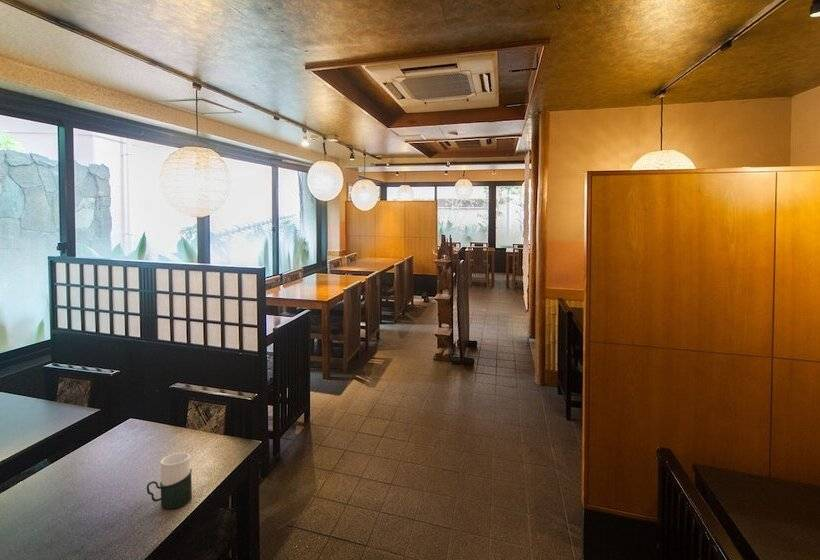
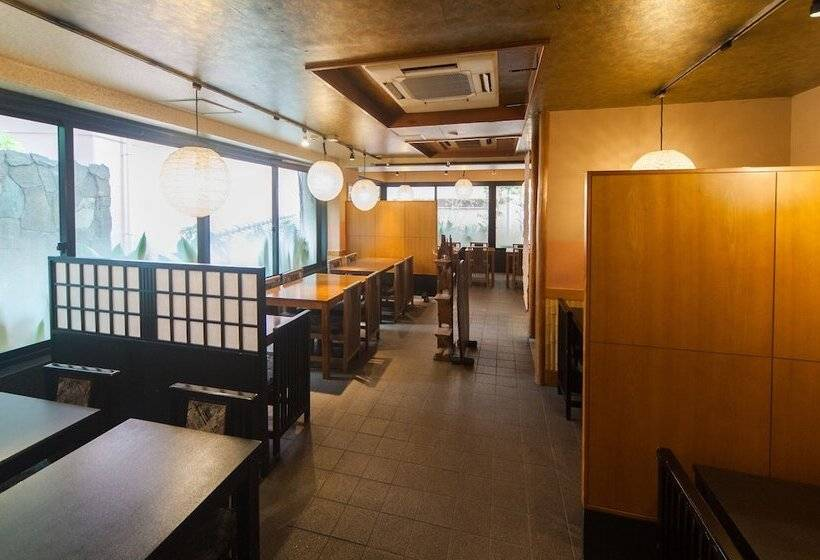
- cup [146,452,193,510]
